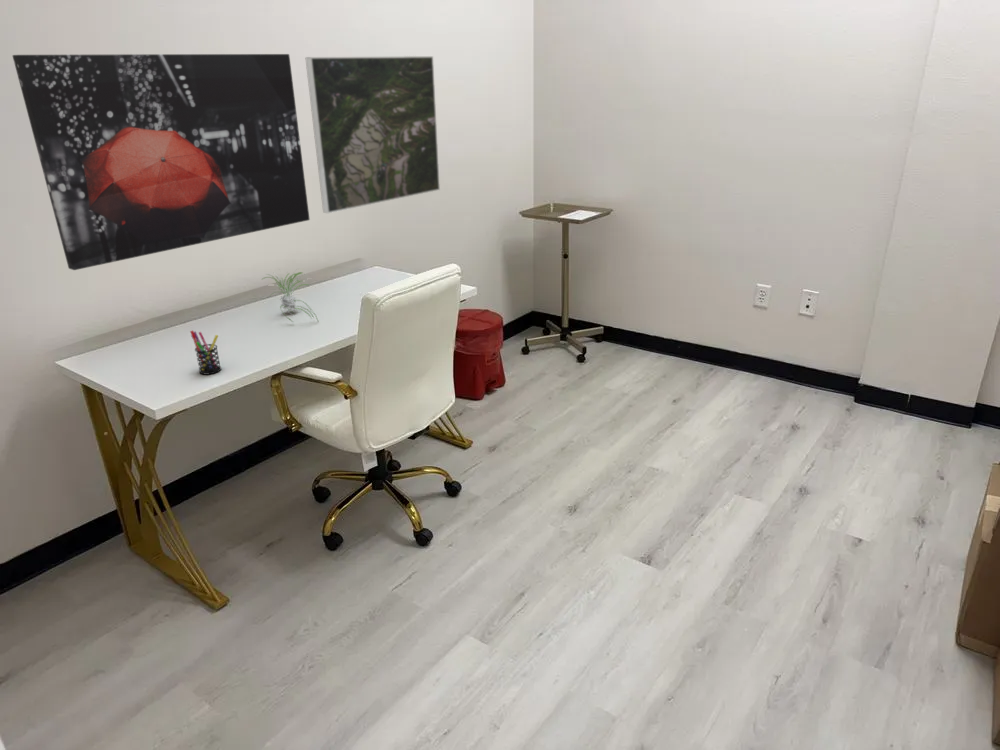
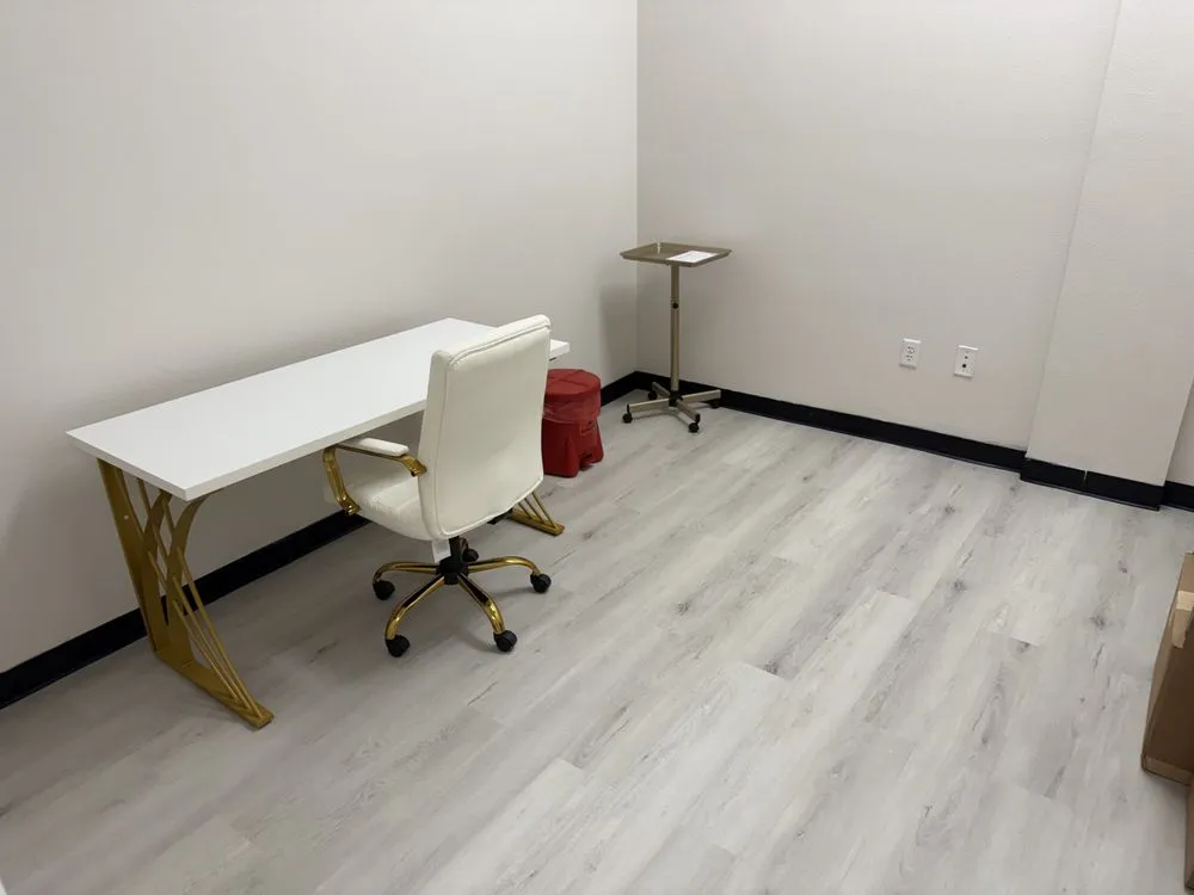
- pen holder [189,330,222,376]
- plant [261,267,319,323]
- wall art [12,53,311,271]
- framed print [304,55,441,214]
